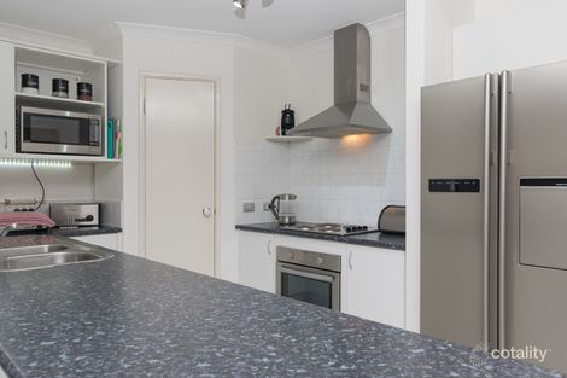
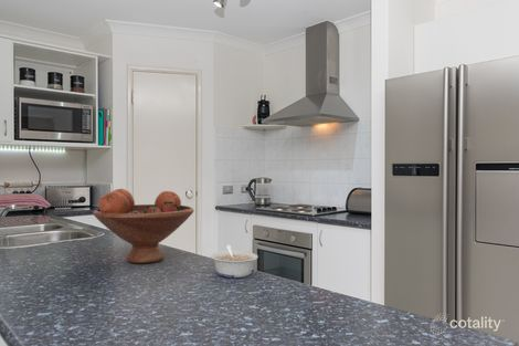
+ fruit bowl [92,188,194,264]
+ legume [209,244,258,279]
